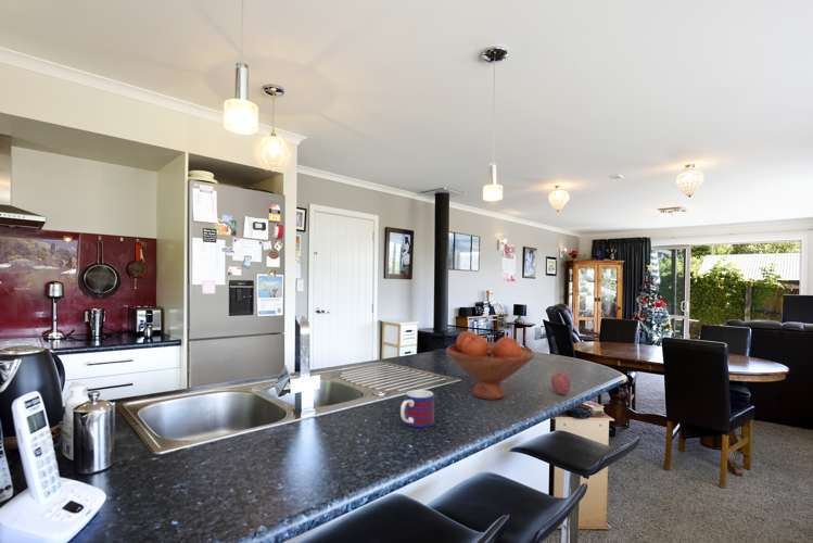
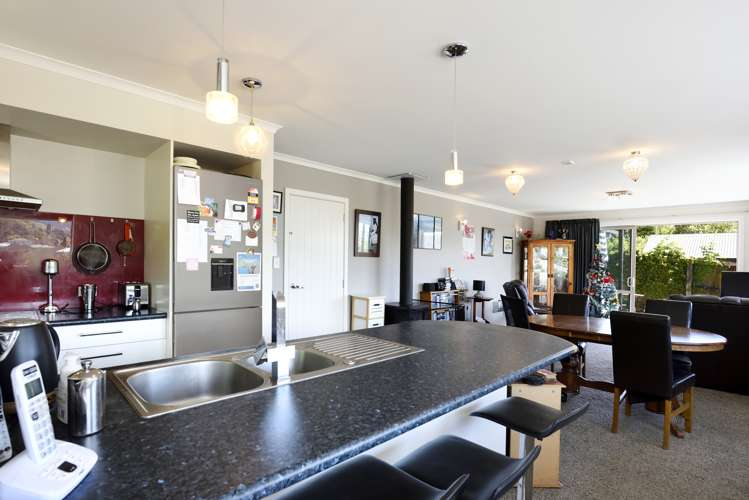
- fruit bowl [445,330,535,401]
- fruit [550,370,572,395]
- mug [399,389,435,429]
